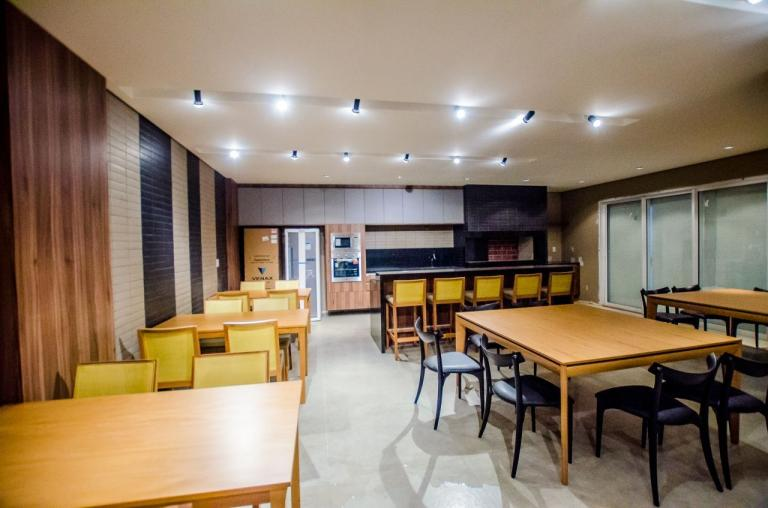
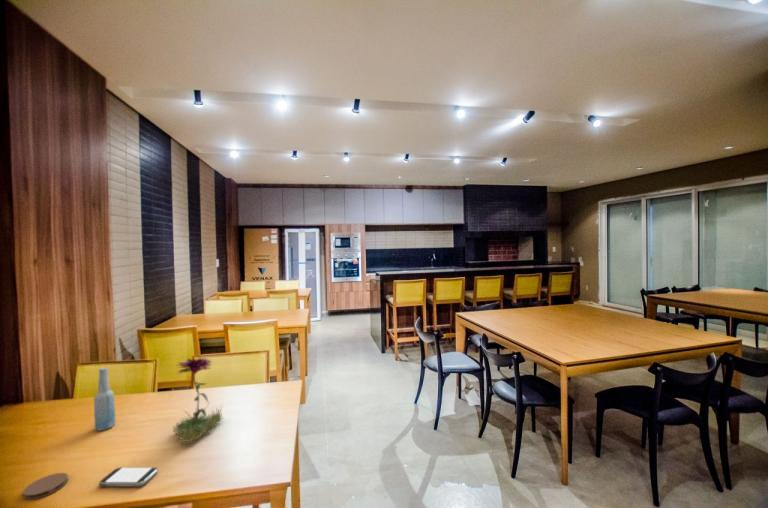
+ bottle [93,366,116,431]
+ coaster [22,472,69,501]
+ flower [172,356,225,445]
+ smartphone [98,467,159,488]
